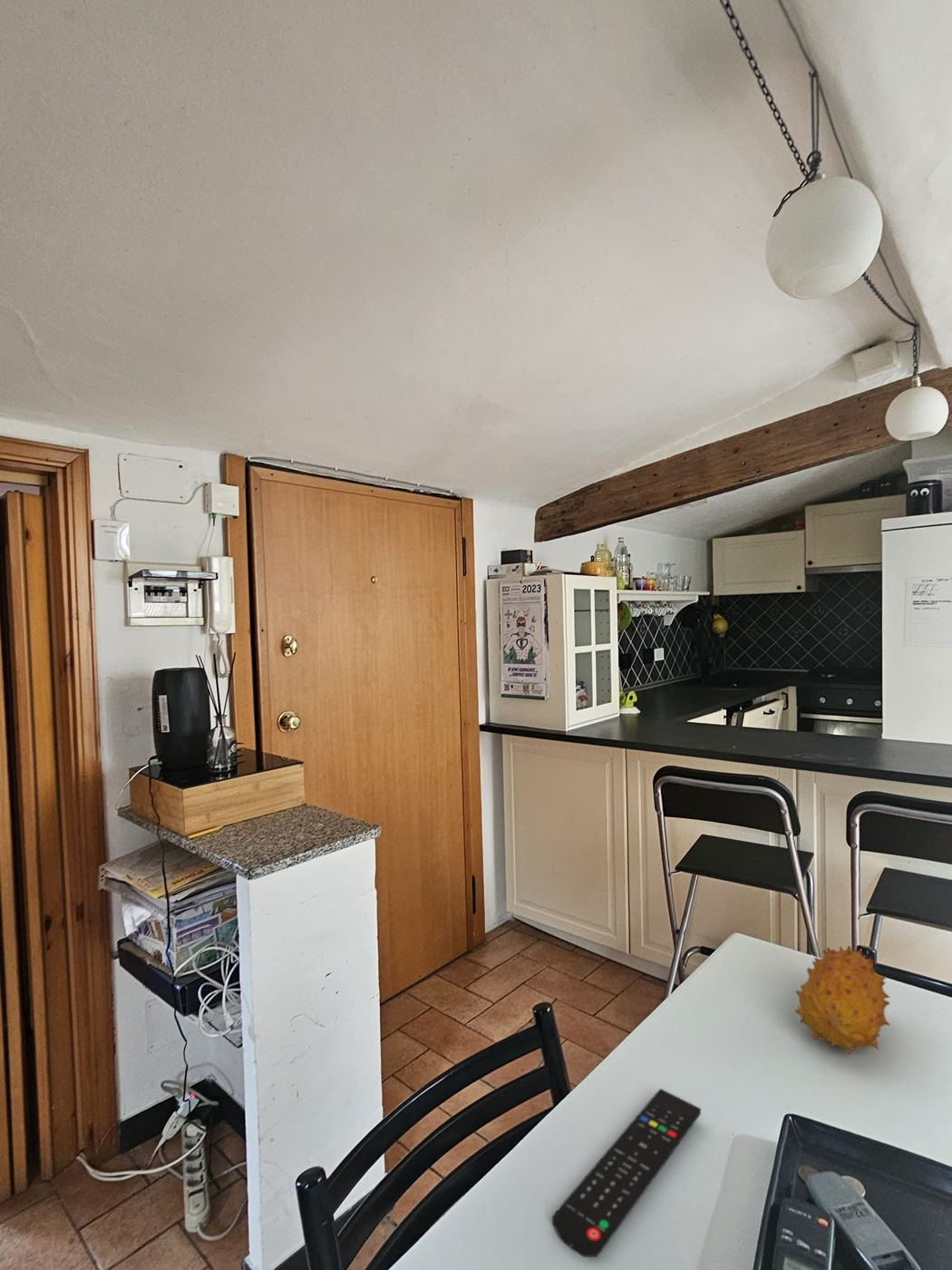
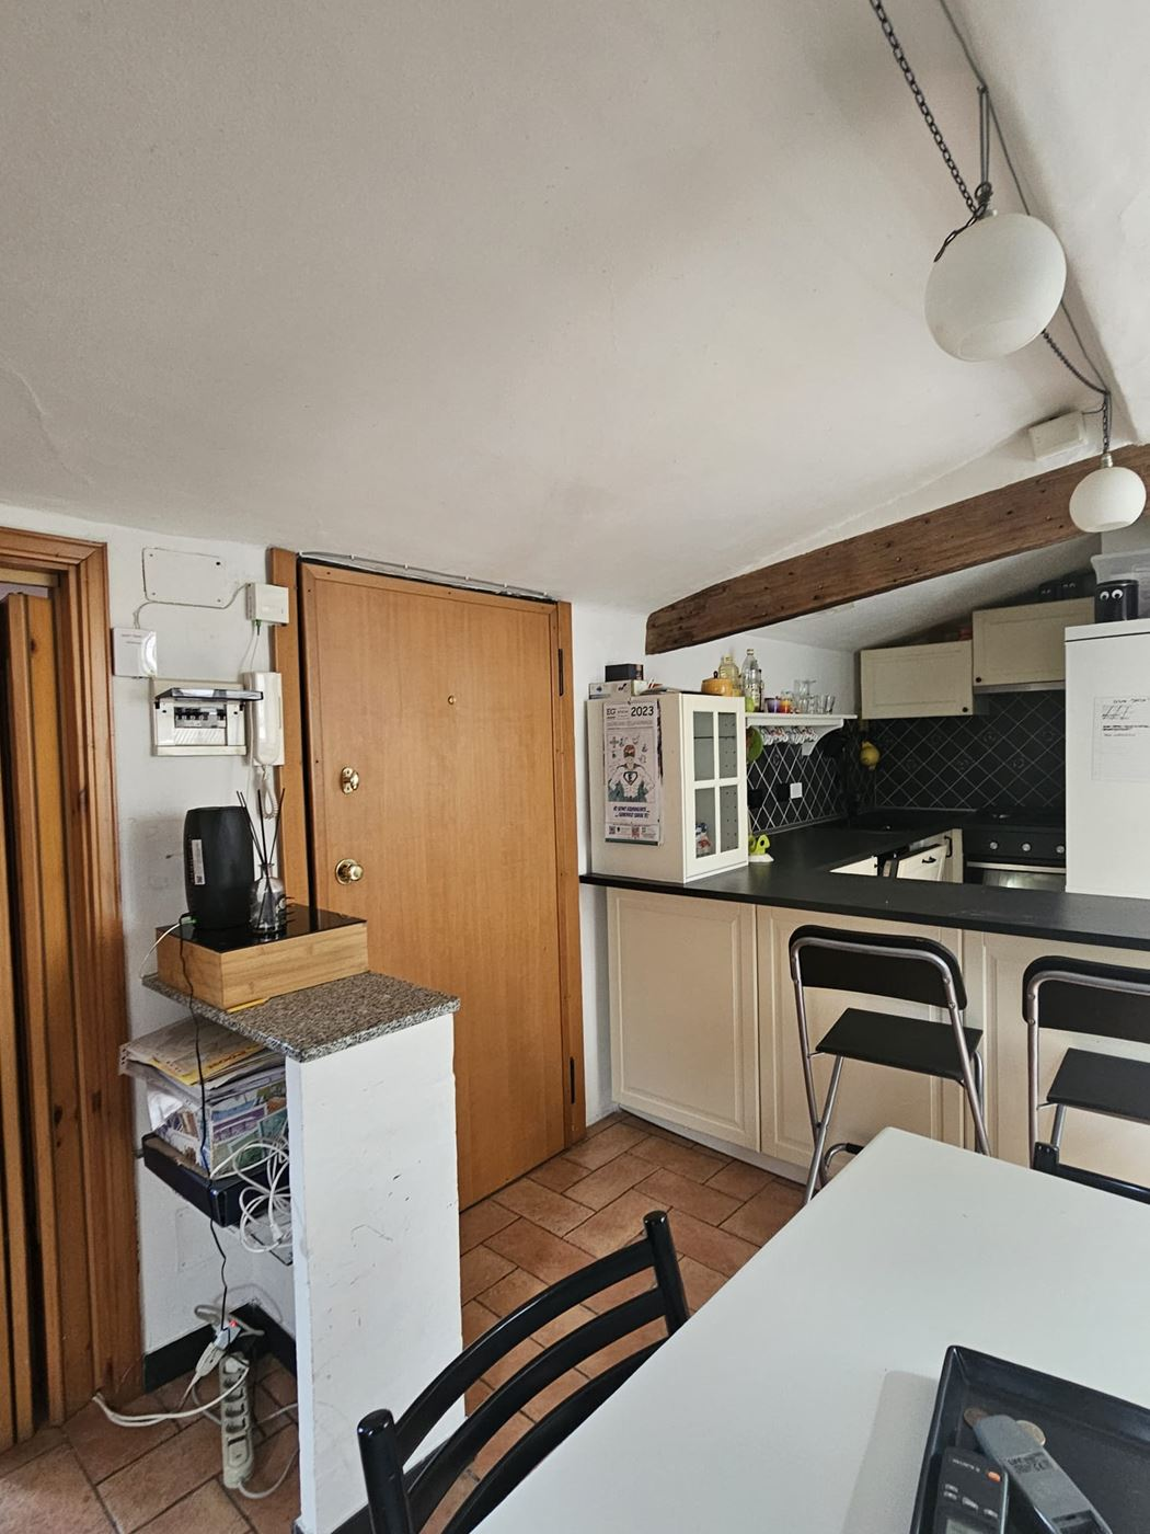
- remote control [551,1088,702,1257]
- fruit [793,944,891,1055]
